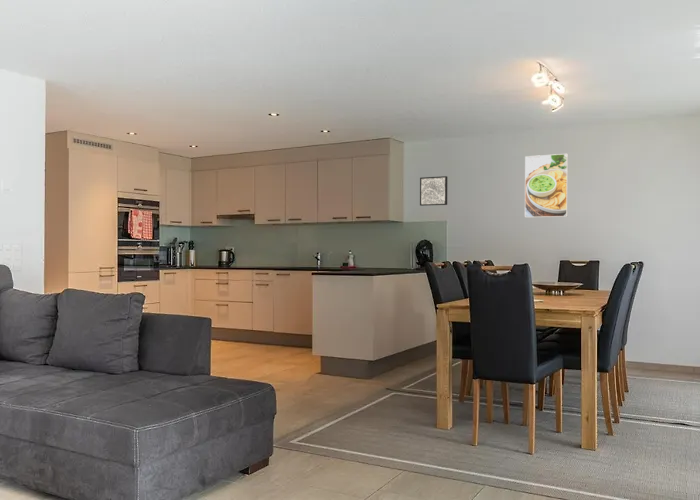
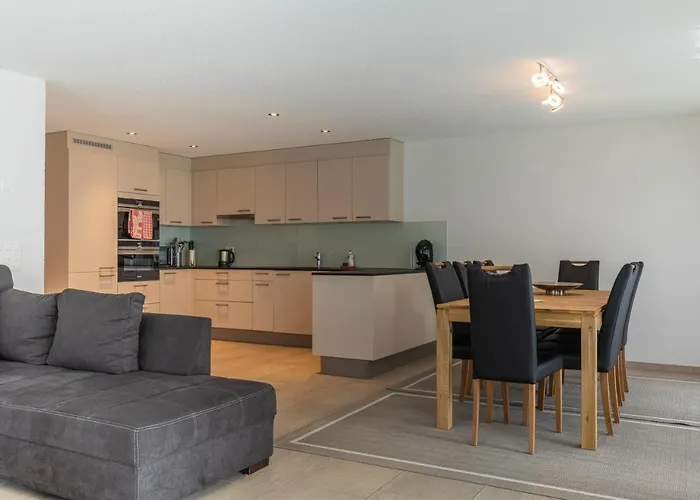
- wall art [419,175,448,207]
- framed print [524,153,569,218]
